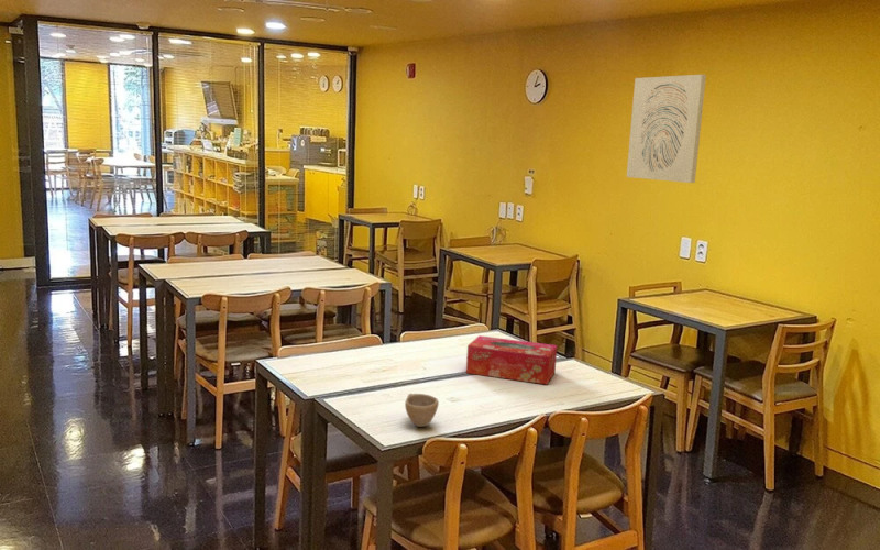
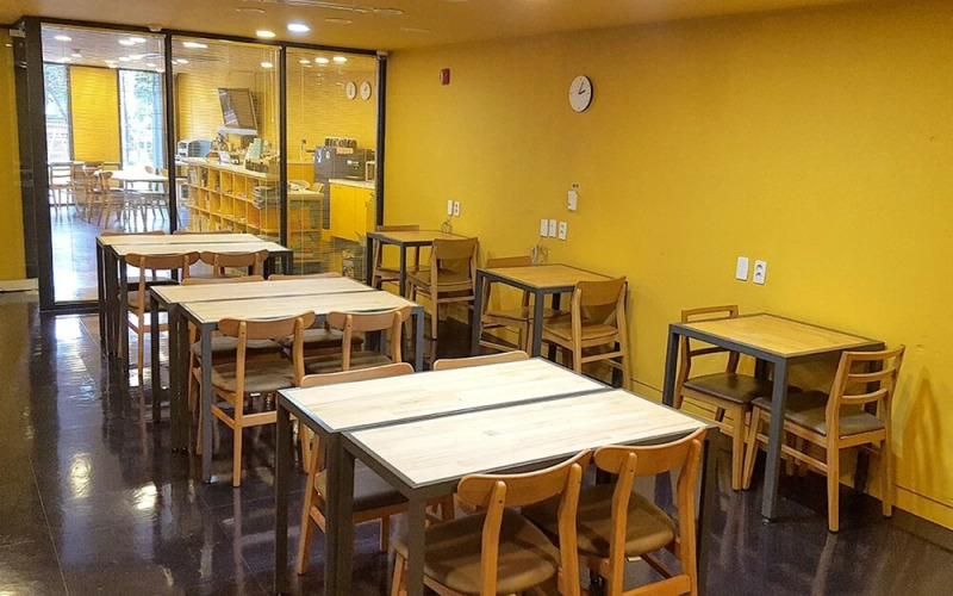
- wall art [626,74,707,184]
- tissue box [465,334,558,386]
- cup [404,393,440,428]
